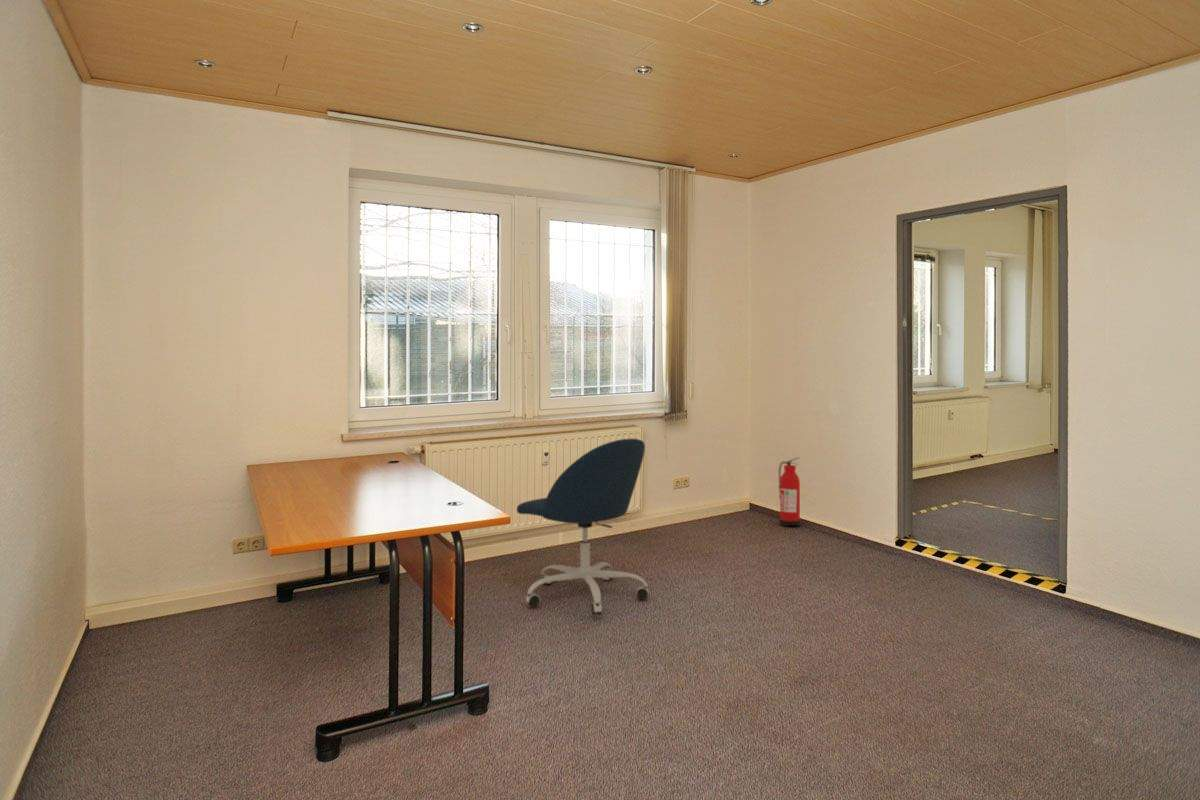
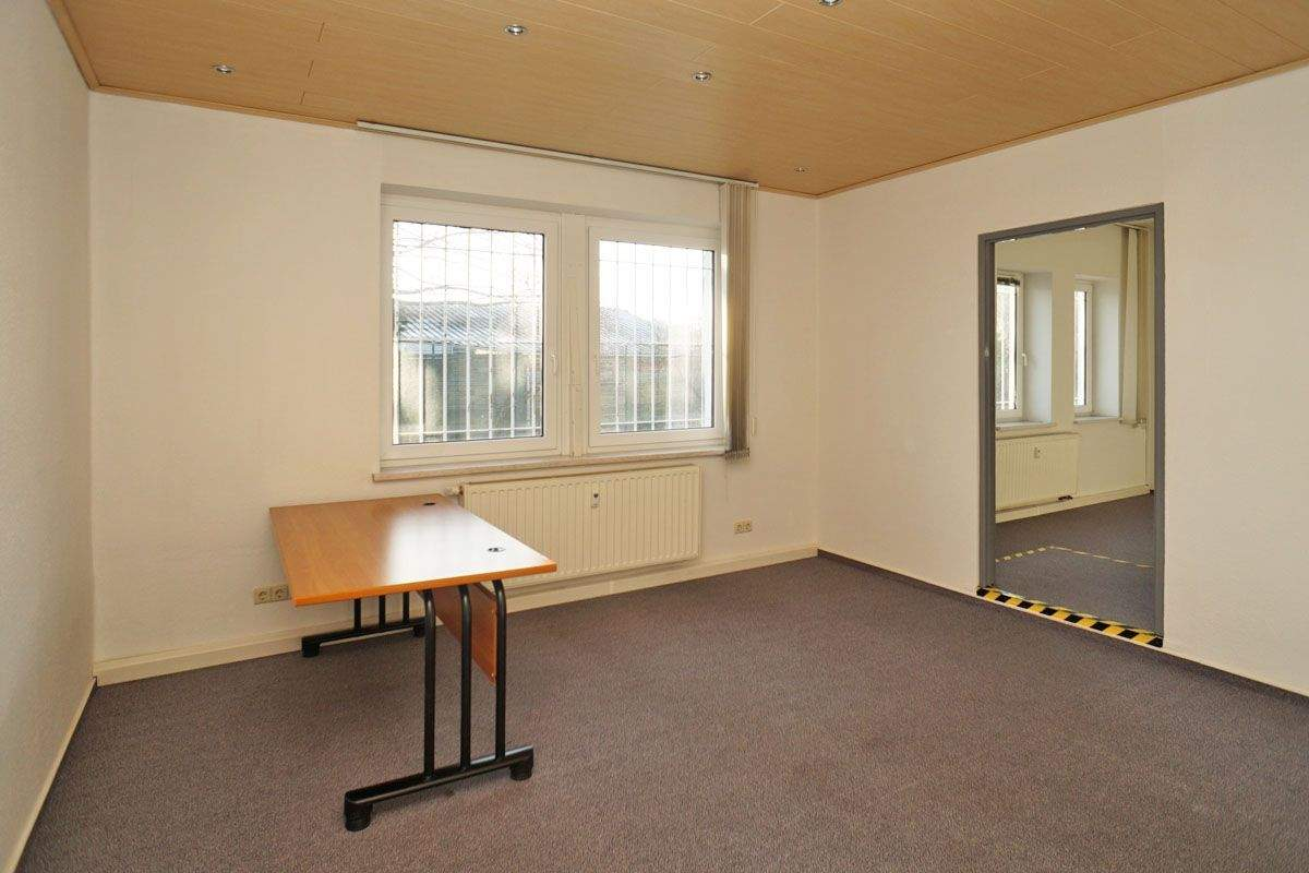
- fire extinguisher [777,456,801,527]
- office chair [516,437,650,616]
